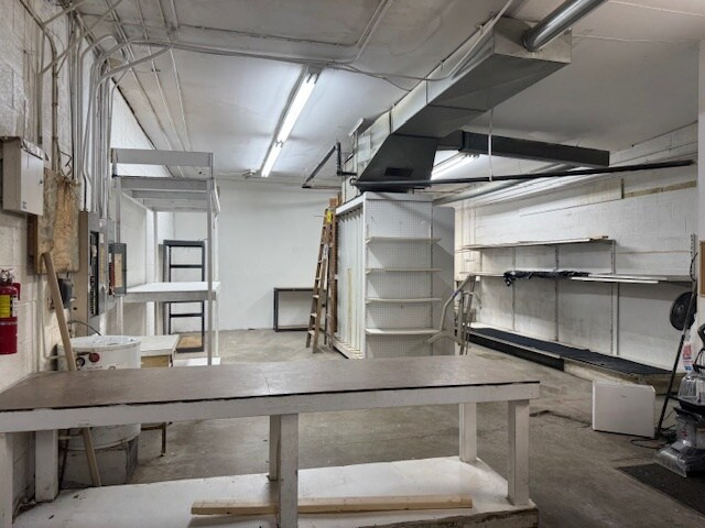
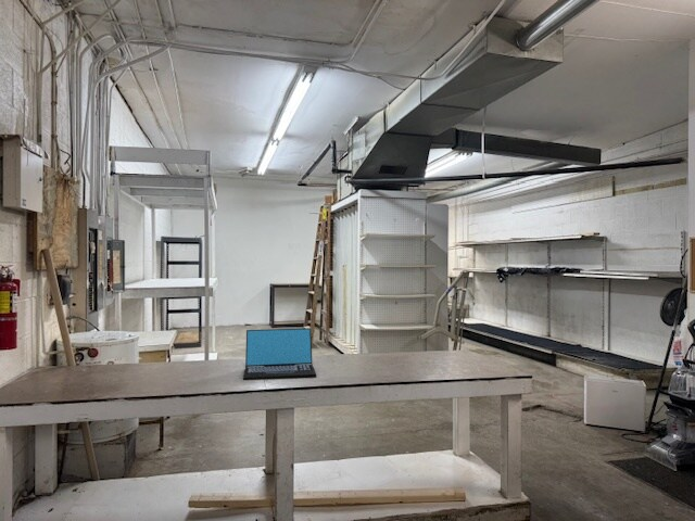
+ laptop [242,327,317,381]
